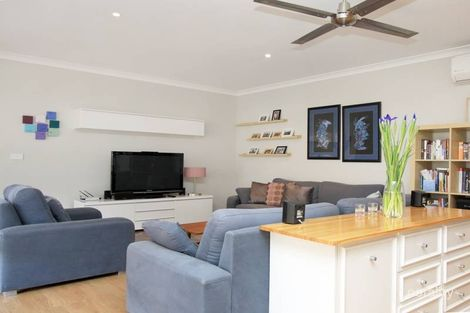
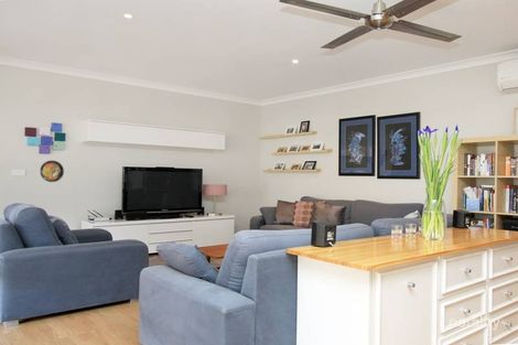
+ decorative plate [39,160,65,183]
